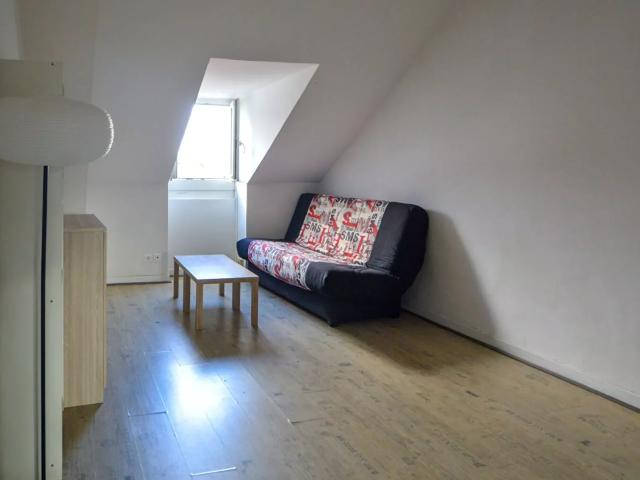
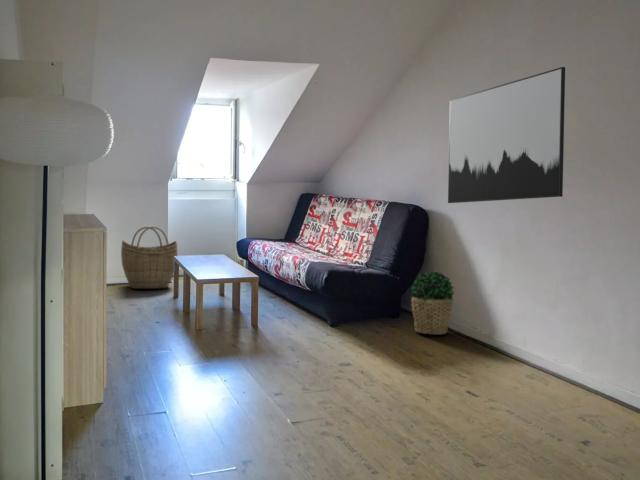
+ wall art [447,66,566,204]
+ woven basket [120,226,178,290]
+ potted plant [410,271,455,336]
